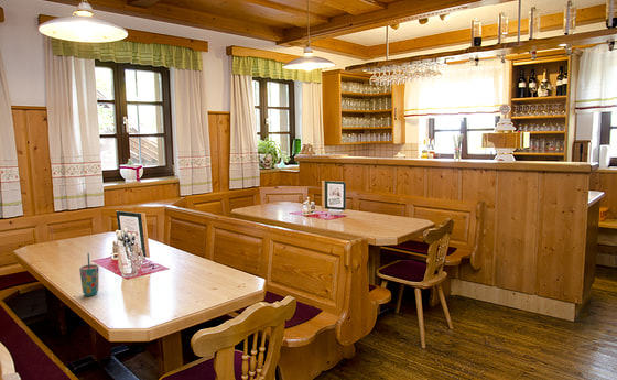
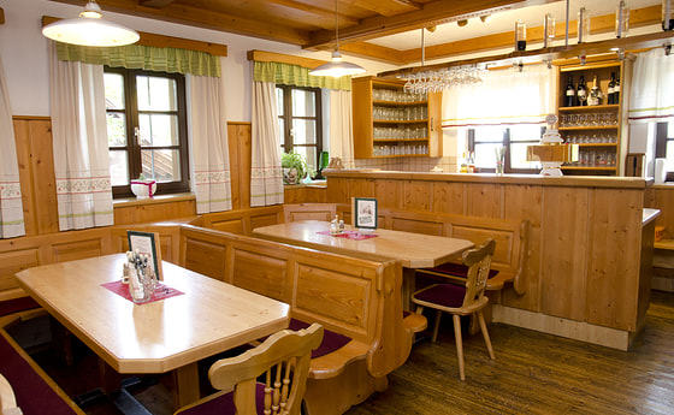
- cup [78,252,100,297]
